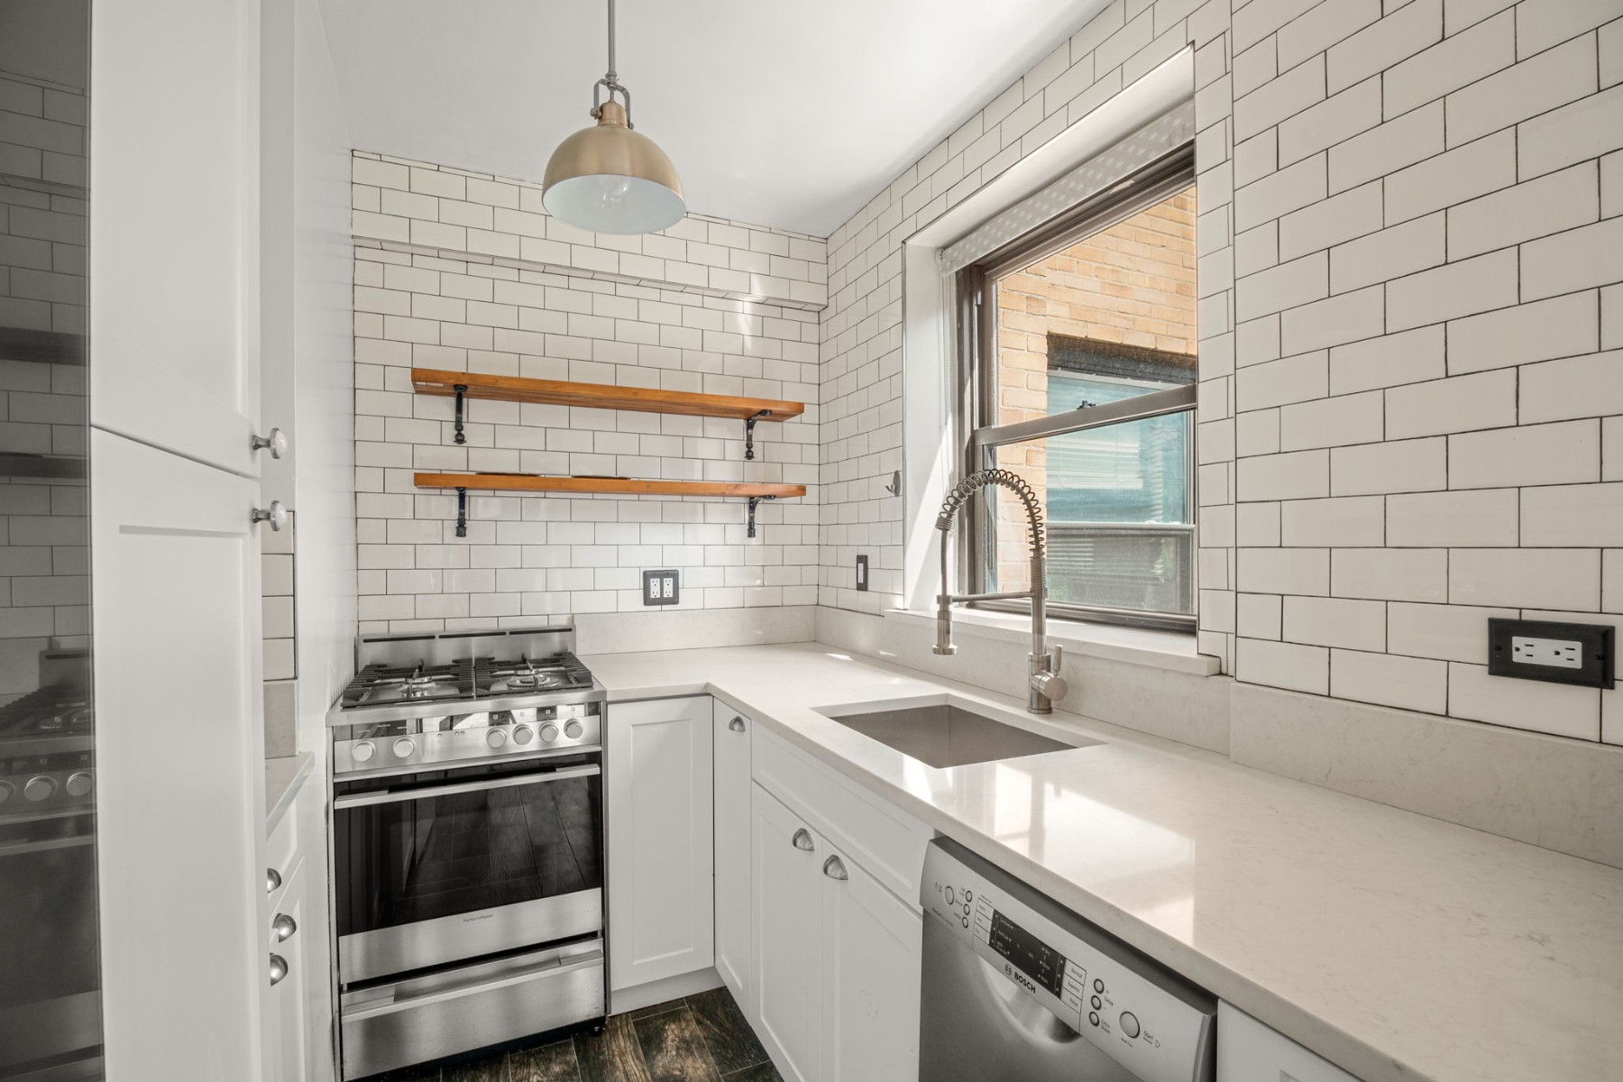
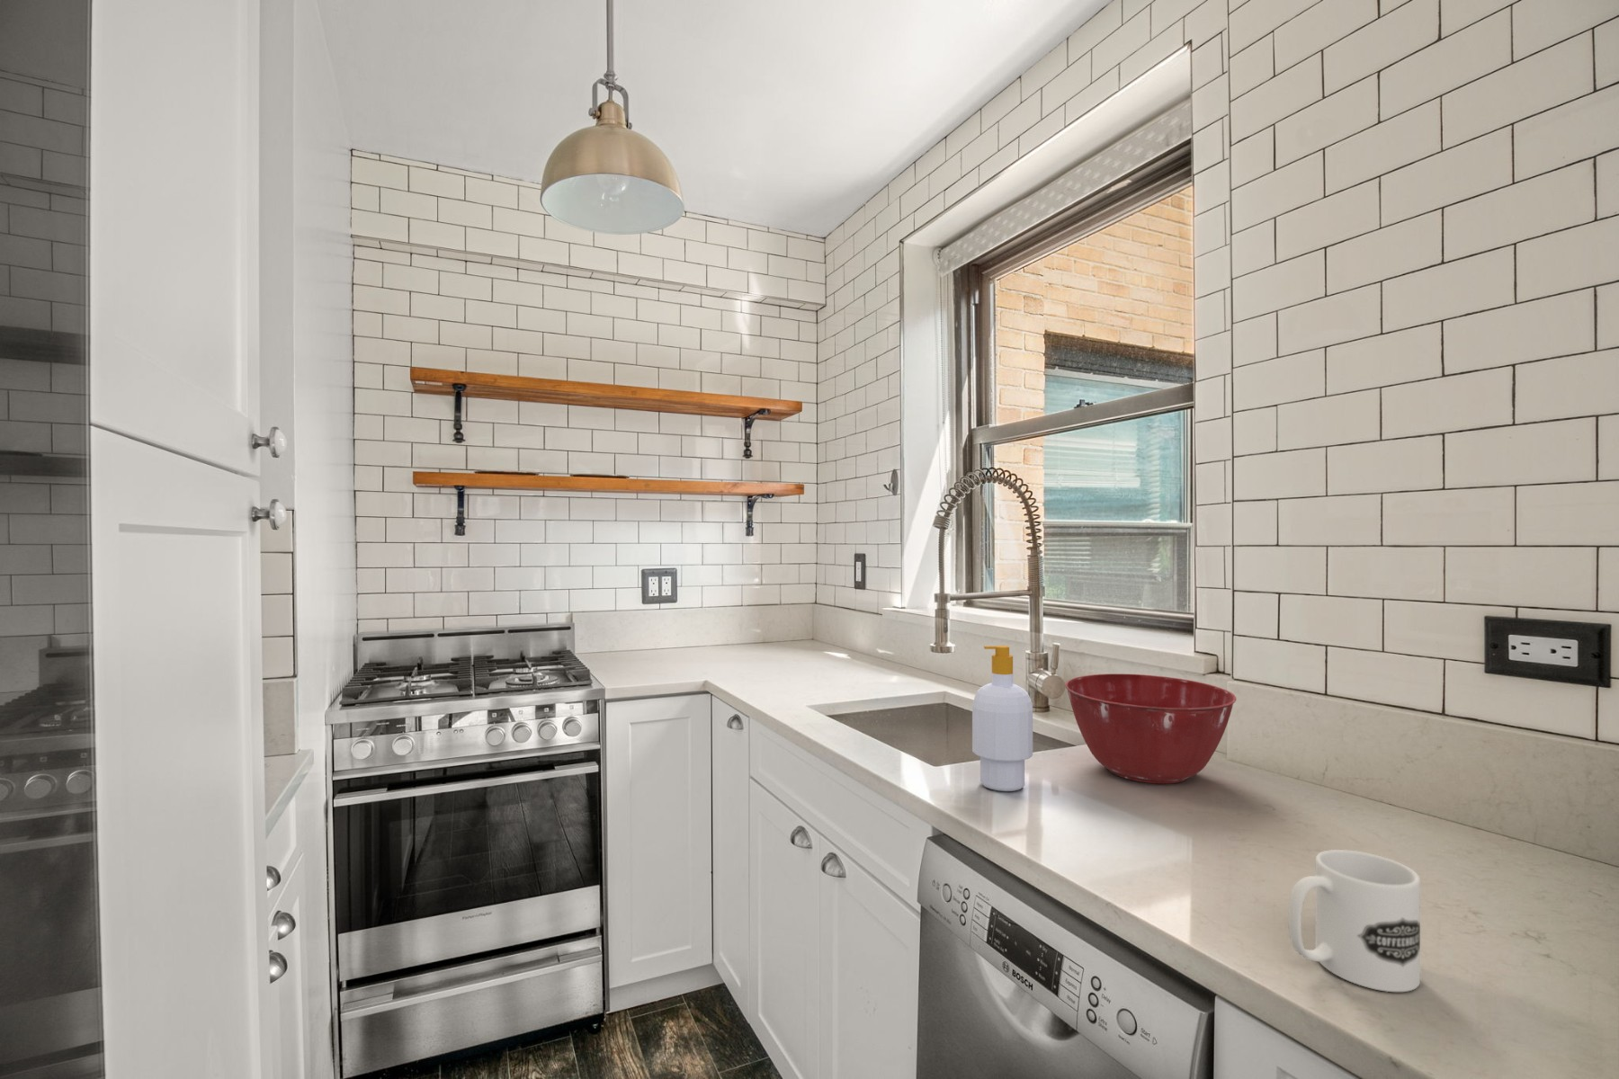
+ mixing bowl [1064,673,1237,784]
+ soap bottle [971,644,1034,792]
+ mug [1287,849,1421,992]
